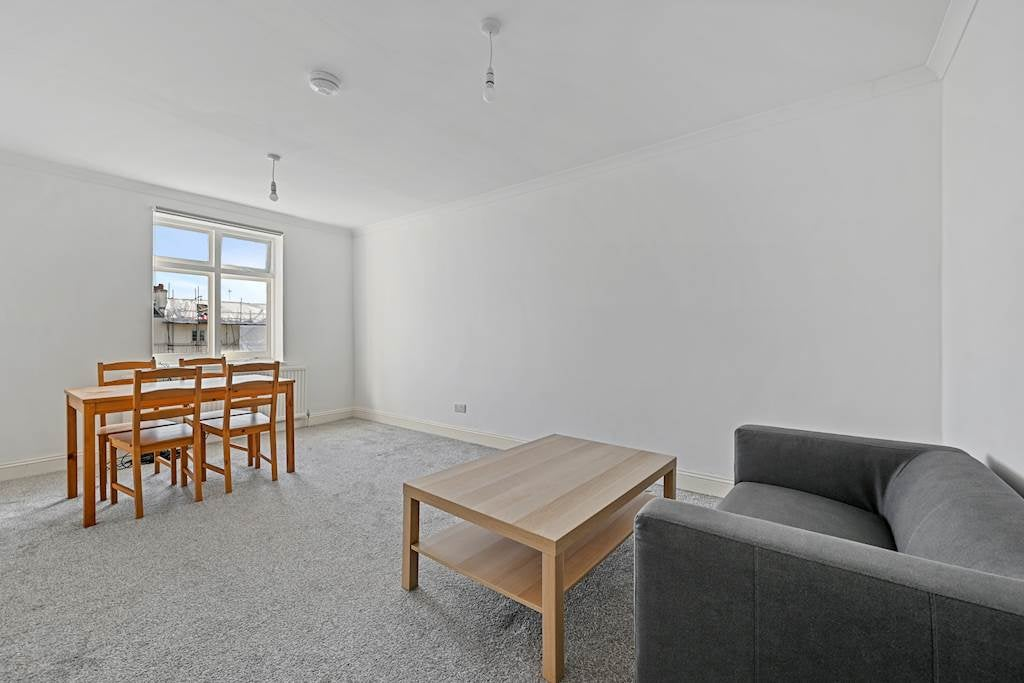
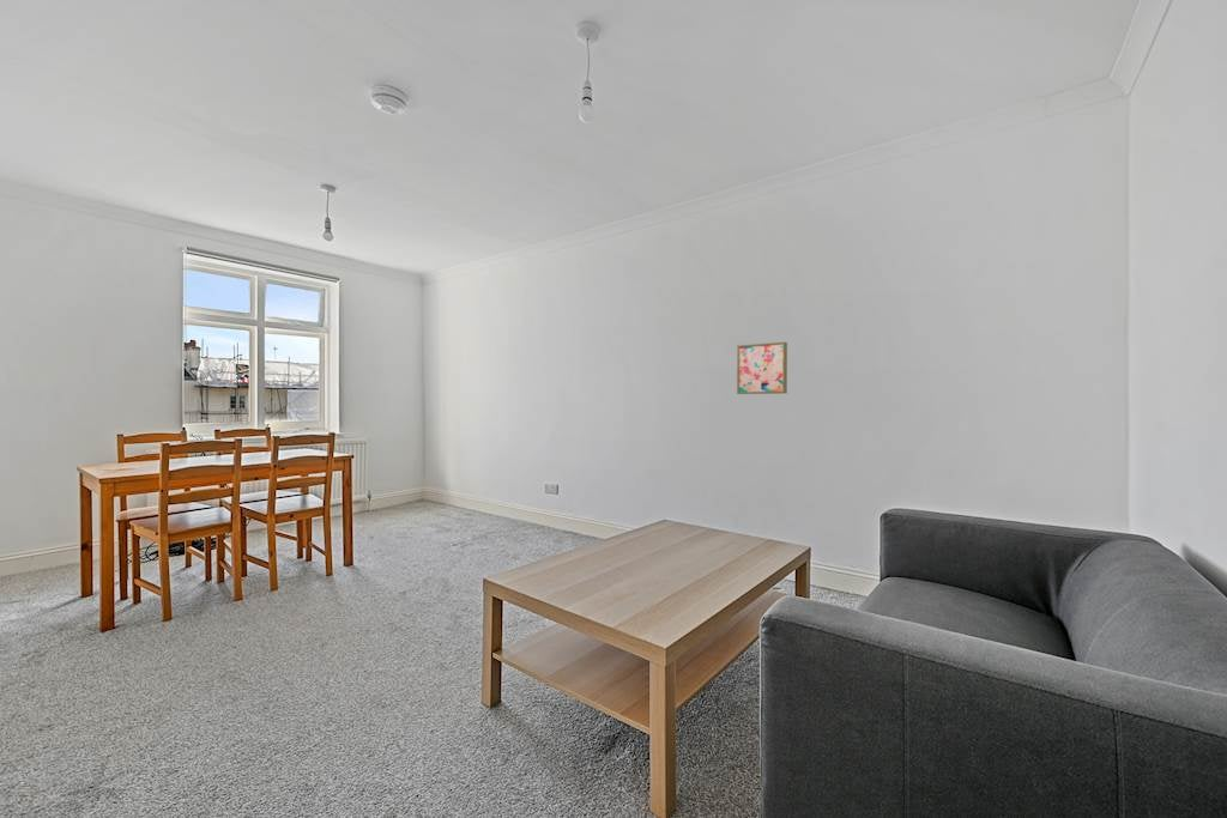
+ wall art [736,341,788,395]
